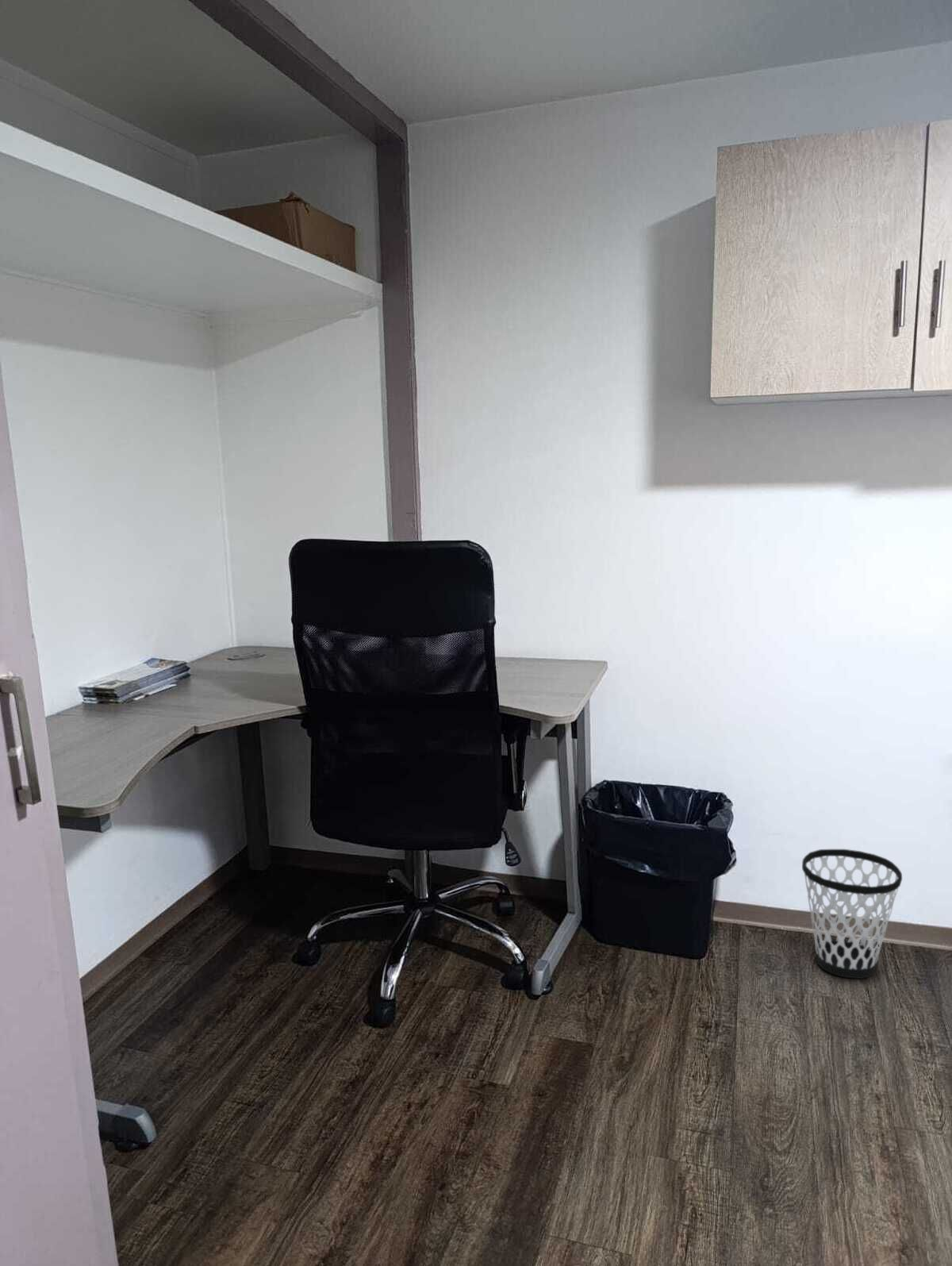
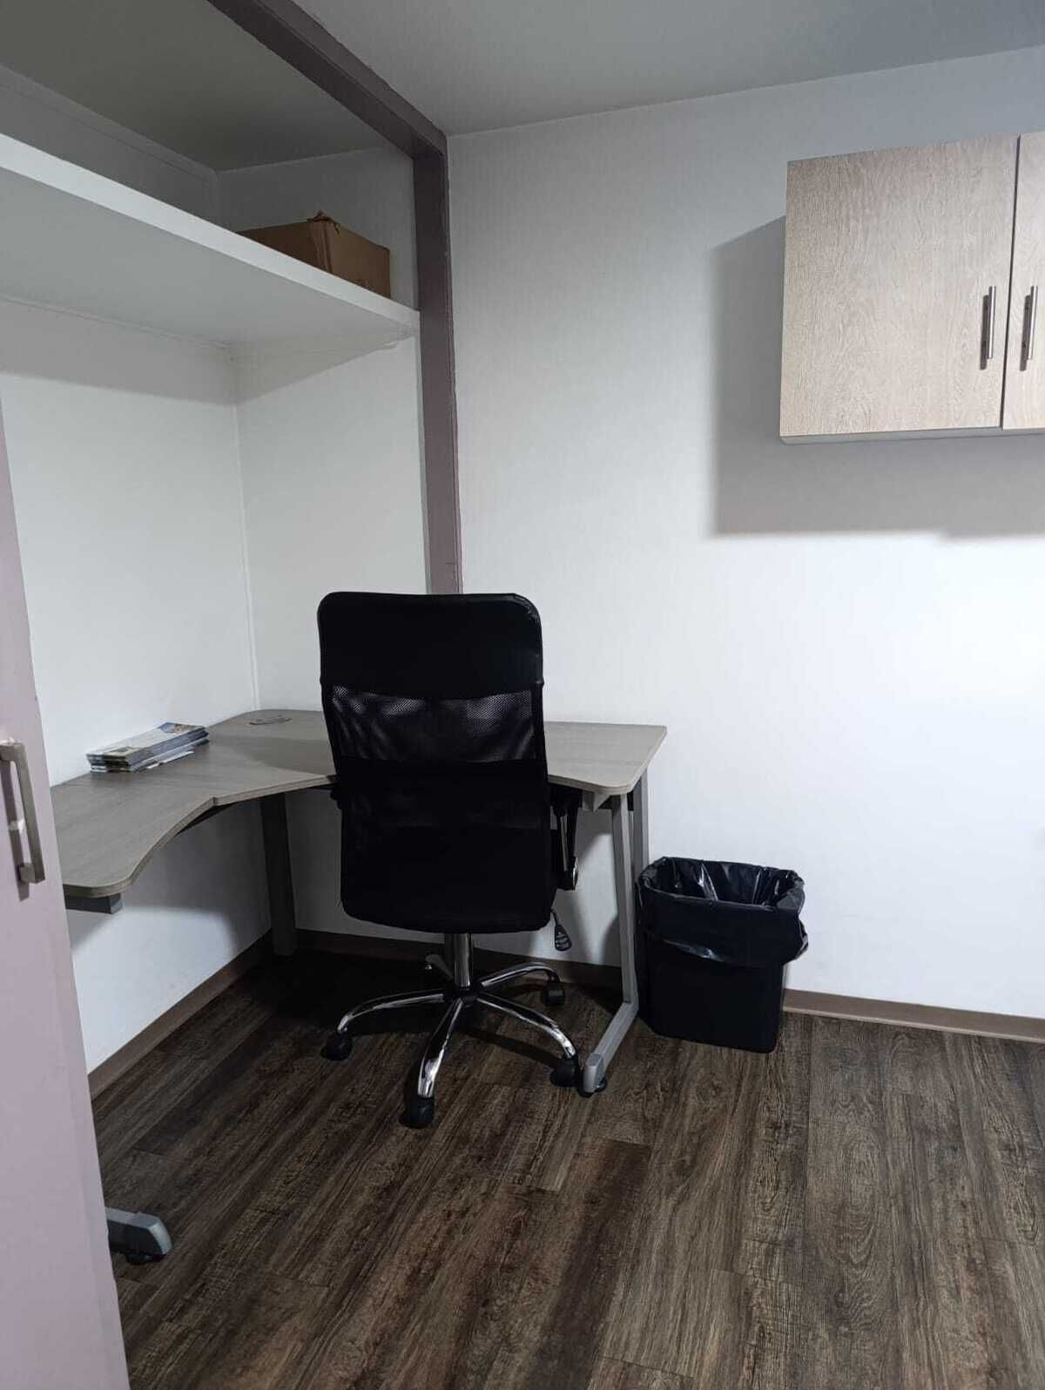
- wastebasket [801,848,903,979]
